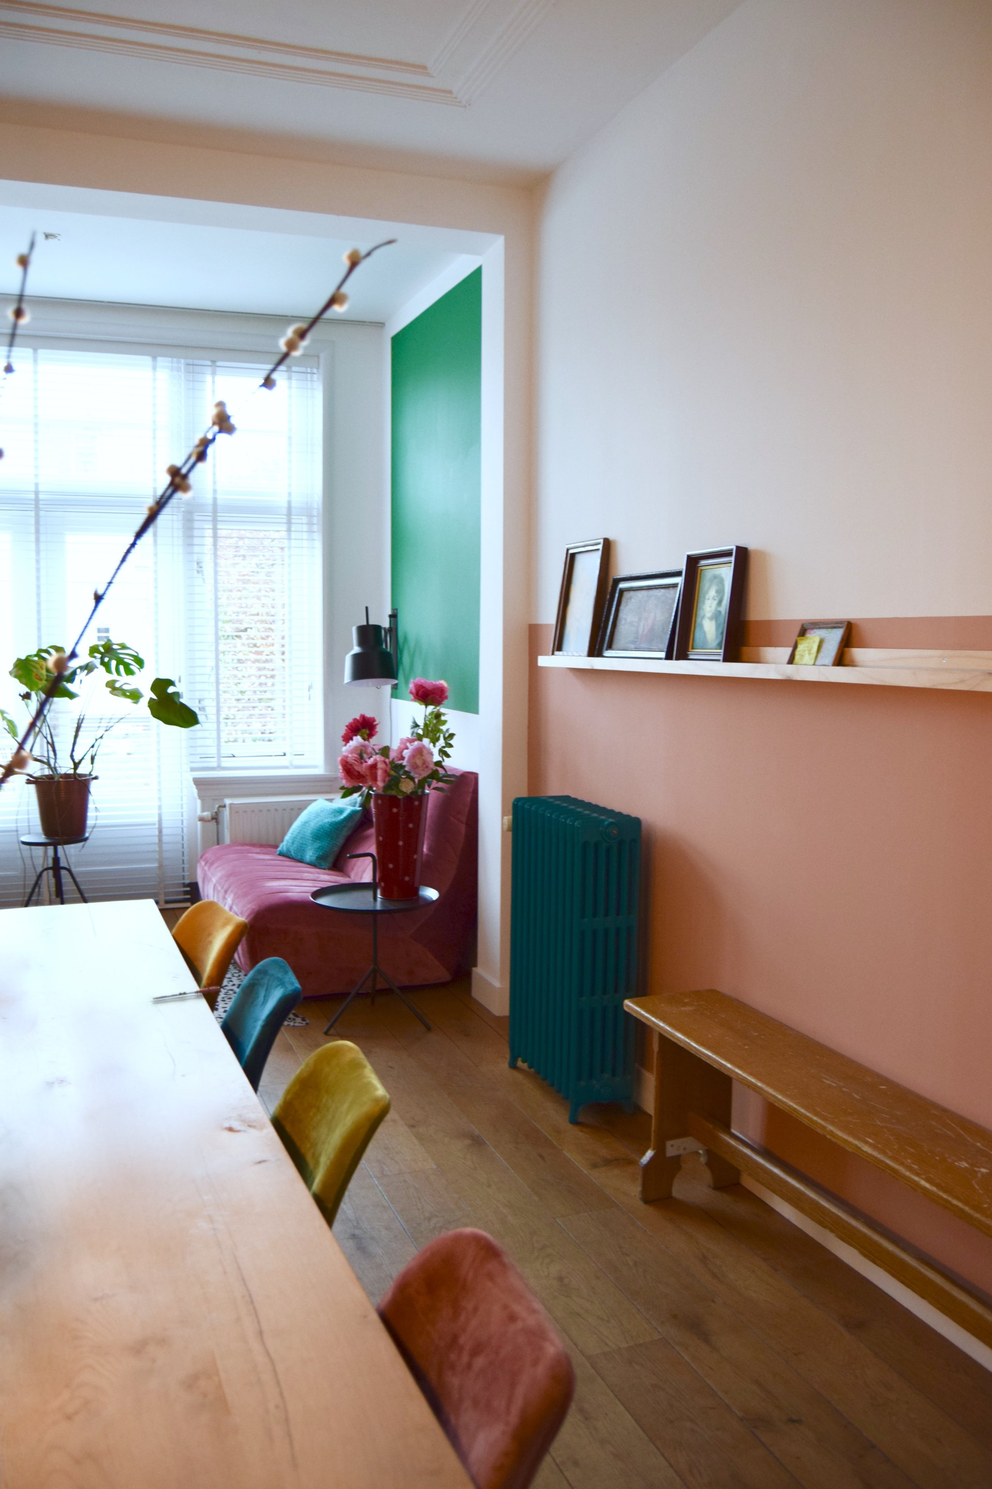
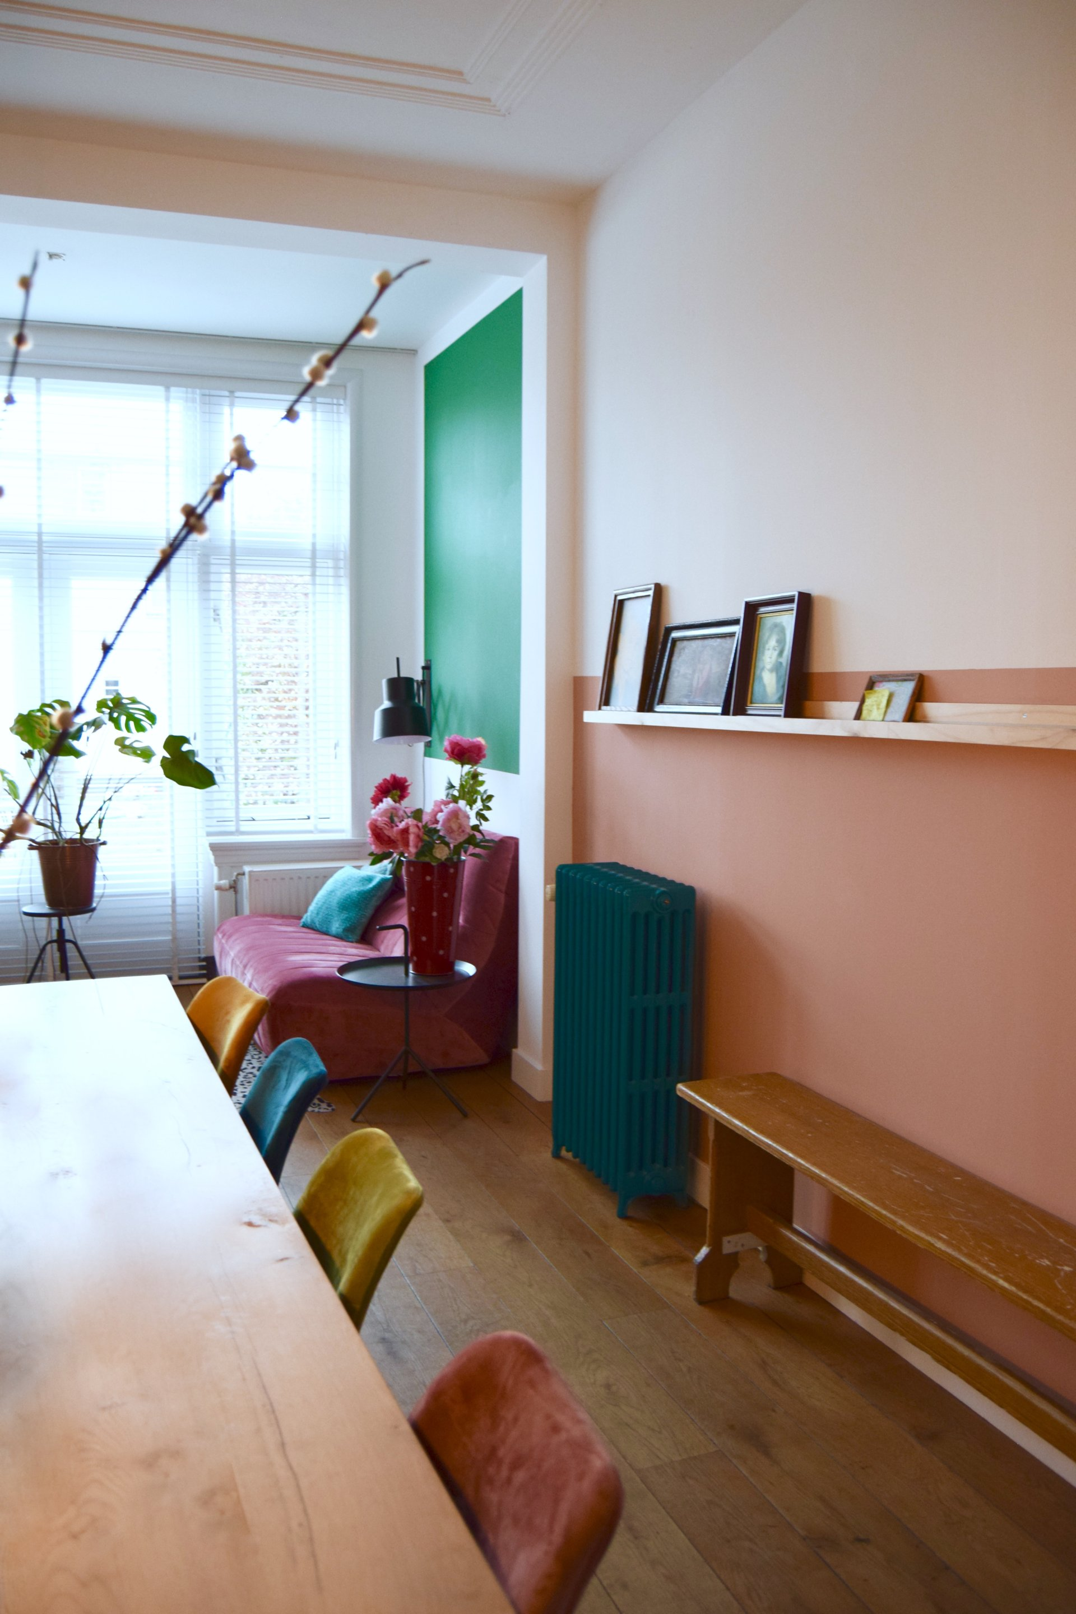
- pen [152,986,220,1000]
